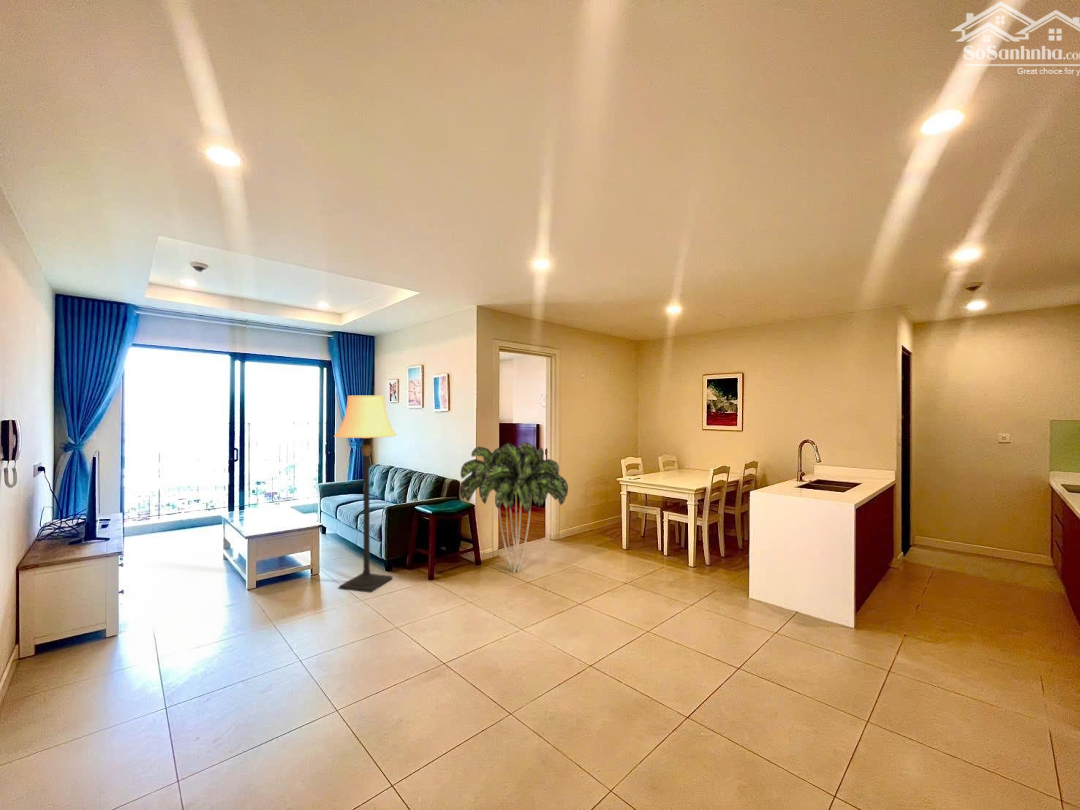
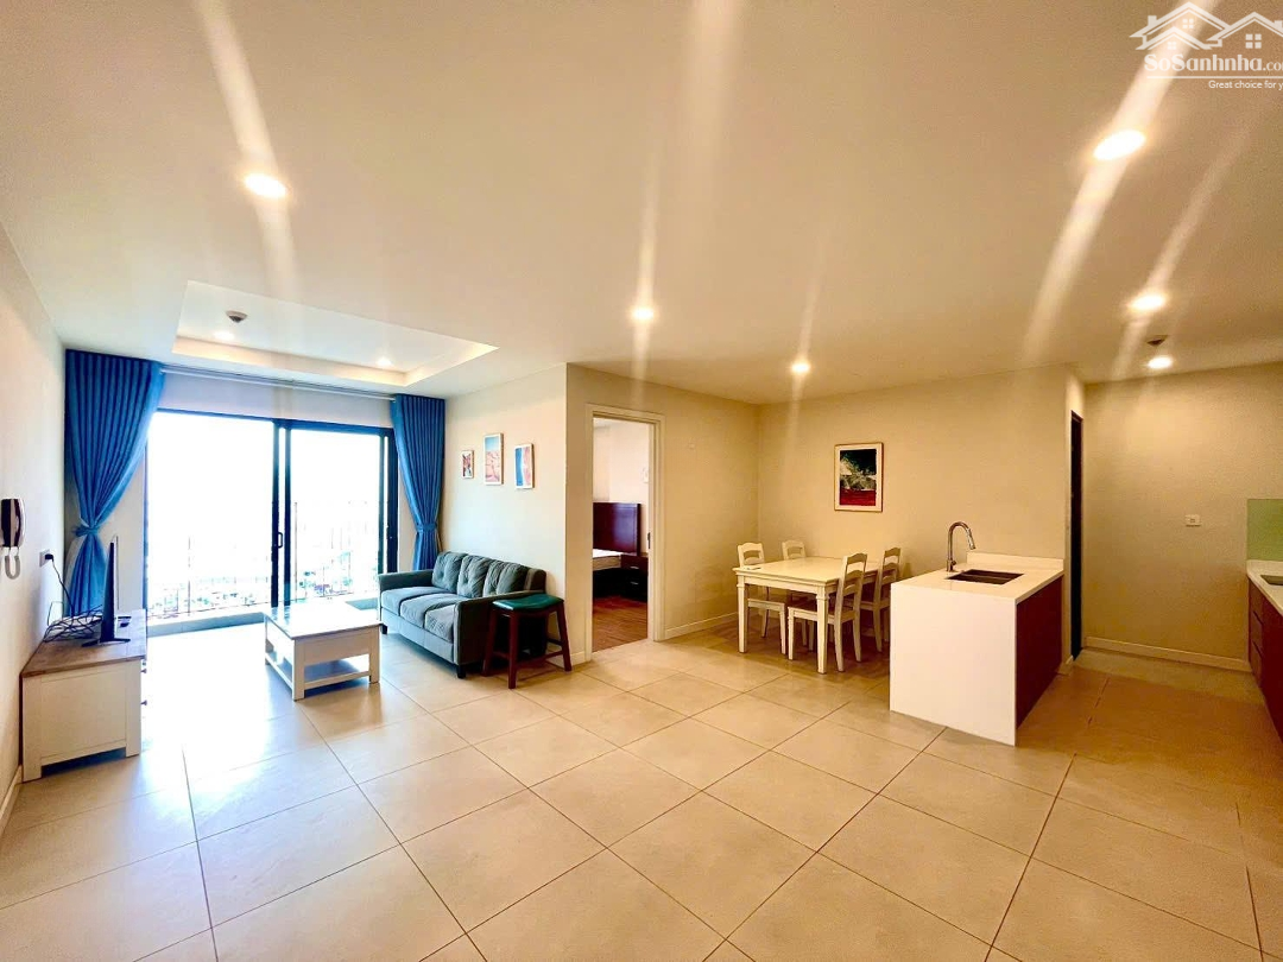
- indoor plant [459,441,569,574]
- lamp [333,395,399,594]
